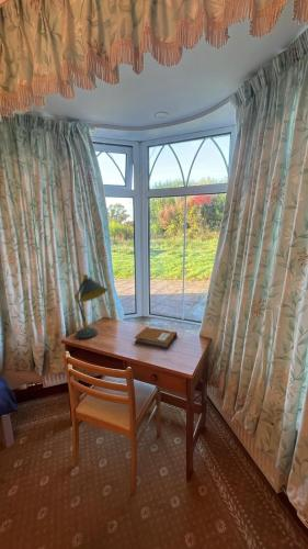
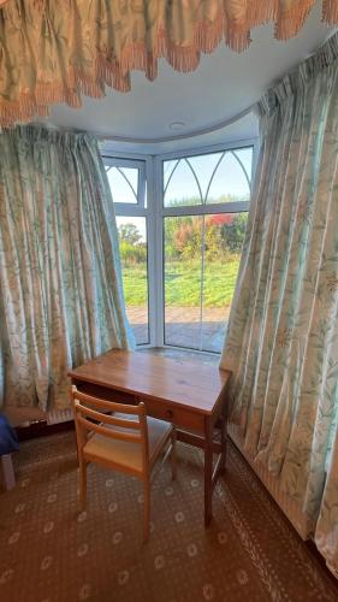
- desk lamp [73,273,109,339]
- notebook [134,326,179,349]
